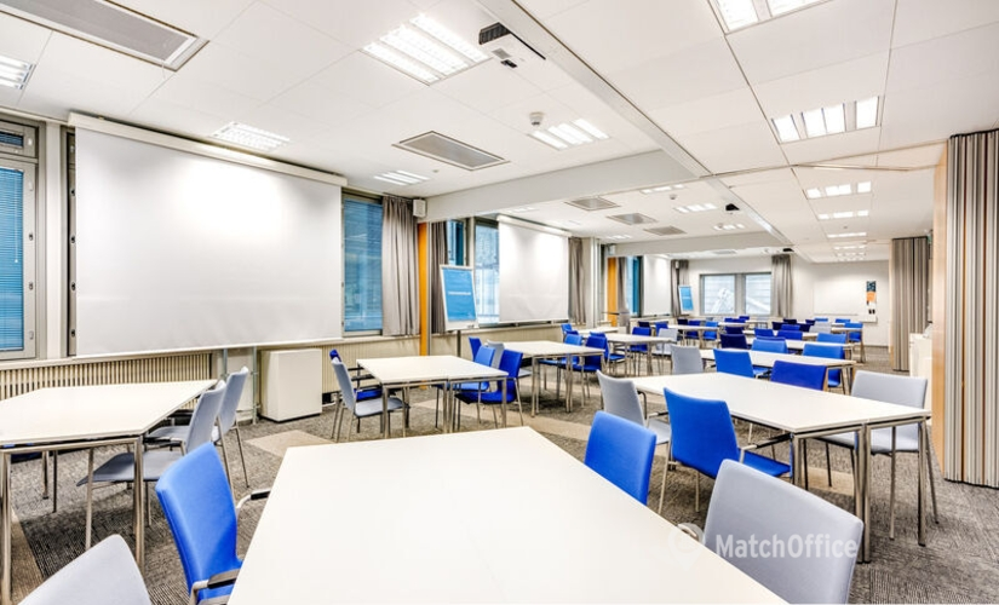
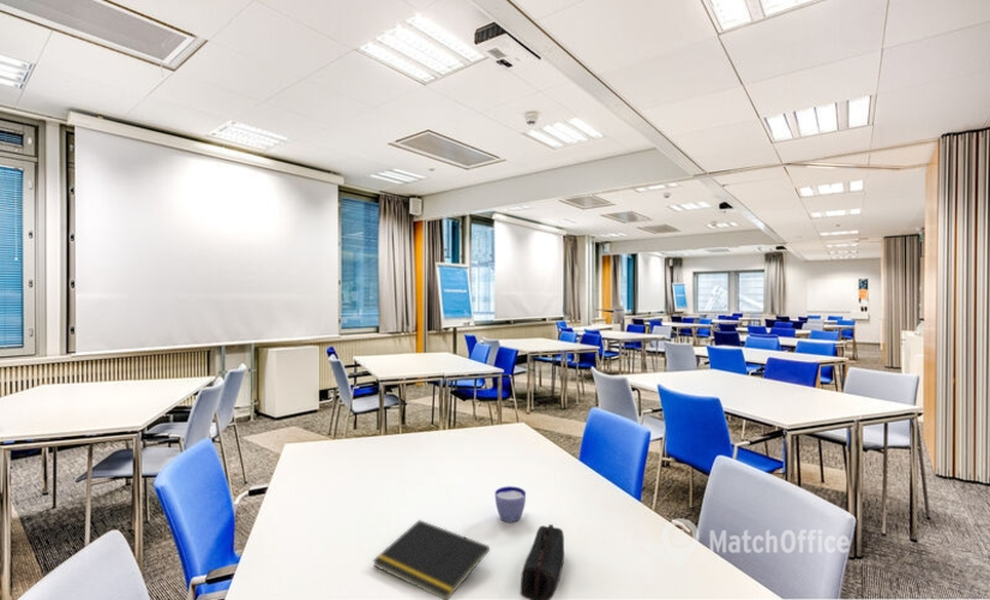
+ pencil case [520,523,565,600]
+ cup [494,485,527,523]
+ notepad [372,518,491,600]
